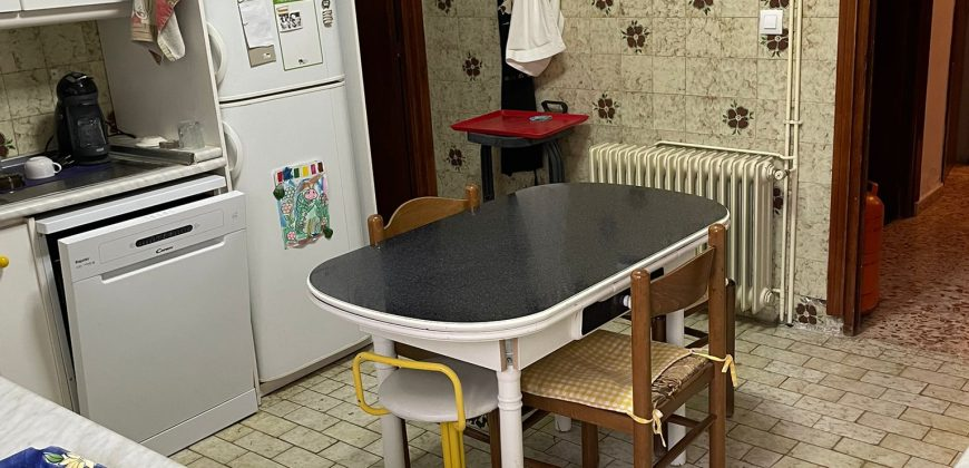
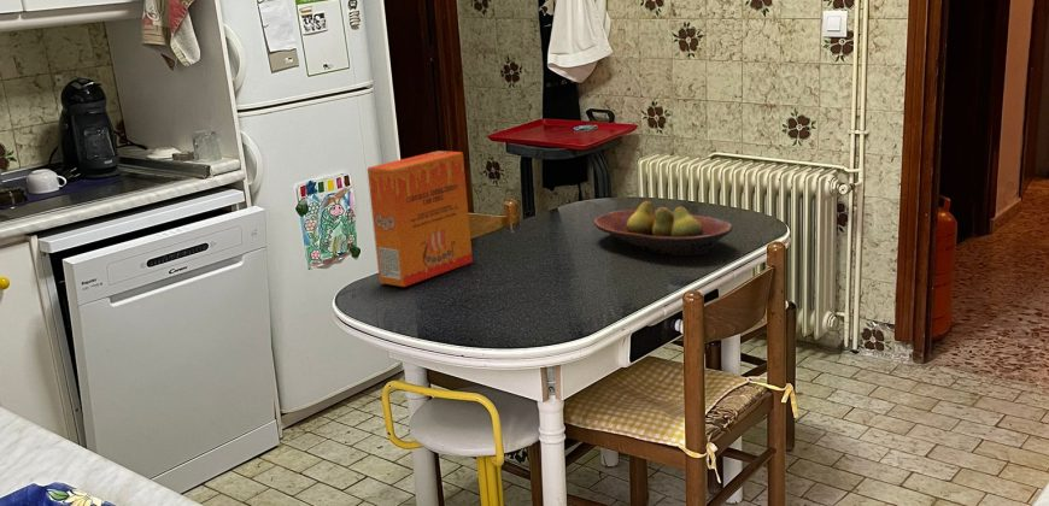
+ fruit bowl [593,200,734,257]
+ cereal box [367,149,474,288]
